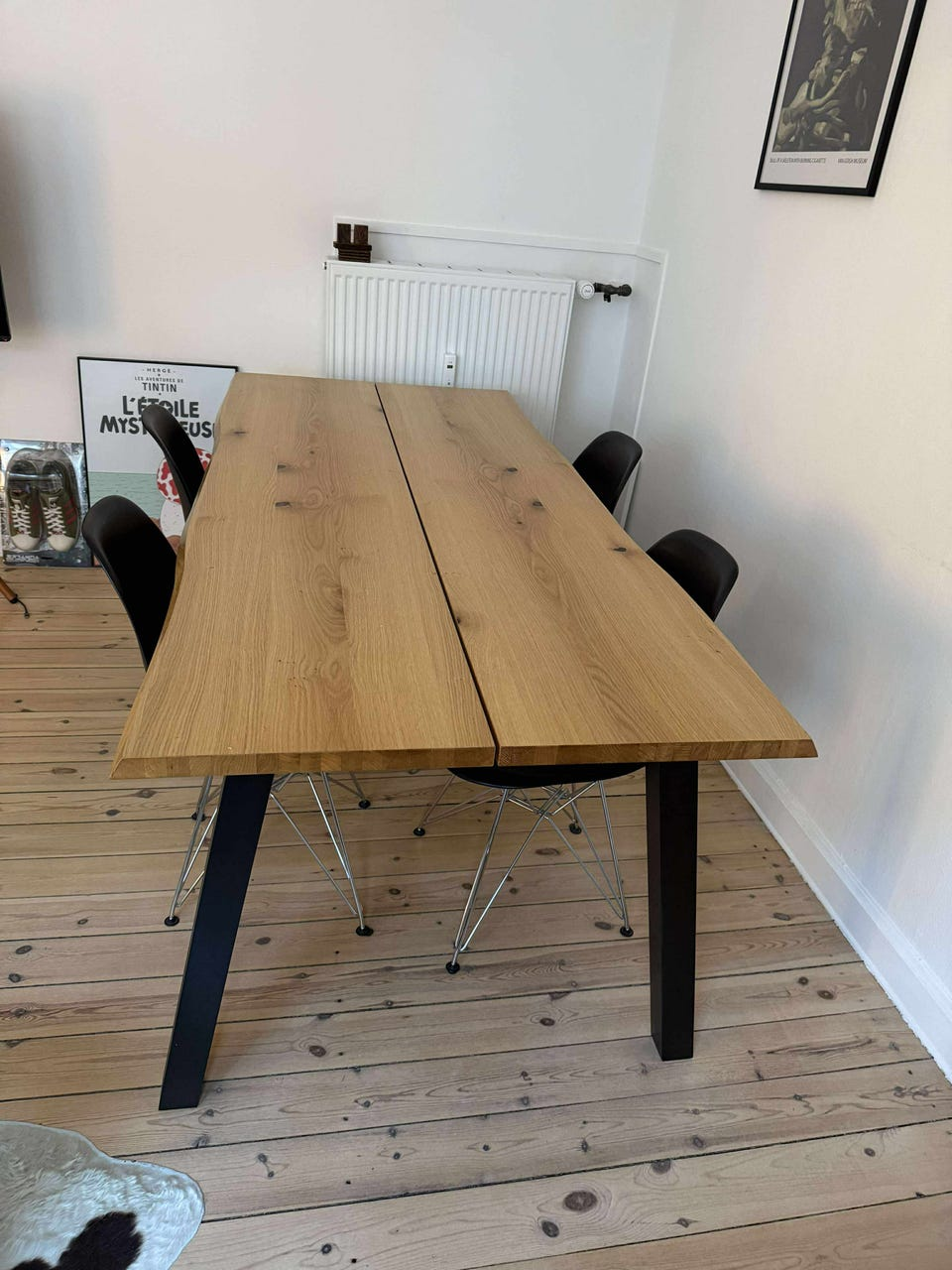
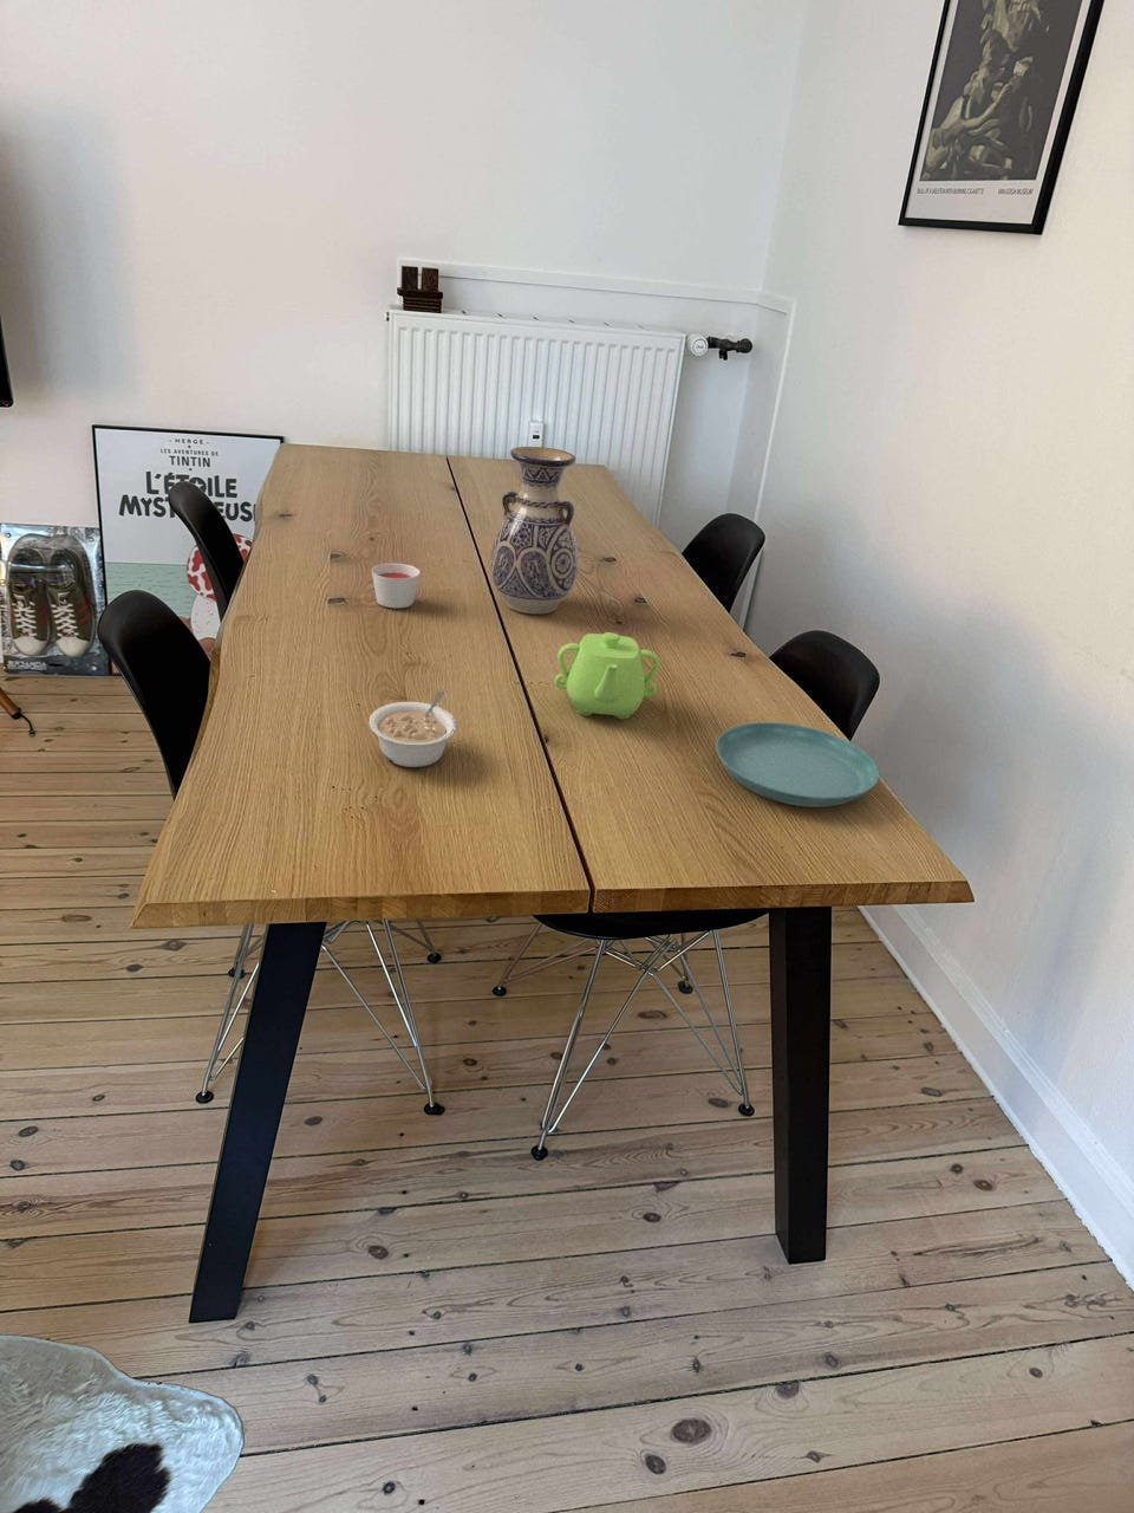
+ teapot [554,631,660,721]
+ vase [490,446,580,615]
+ candle [370,562,420,610]
+ saucer [715,721,880,809]
+ legume [367,690,457,768]
